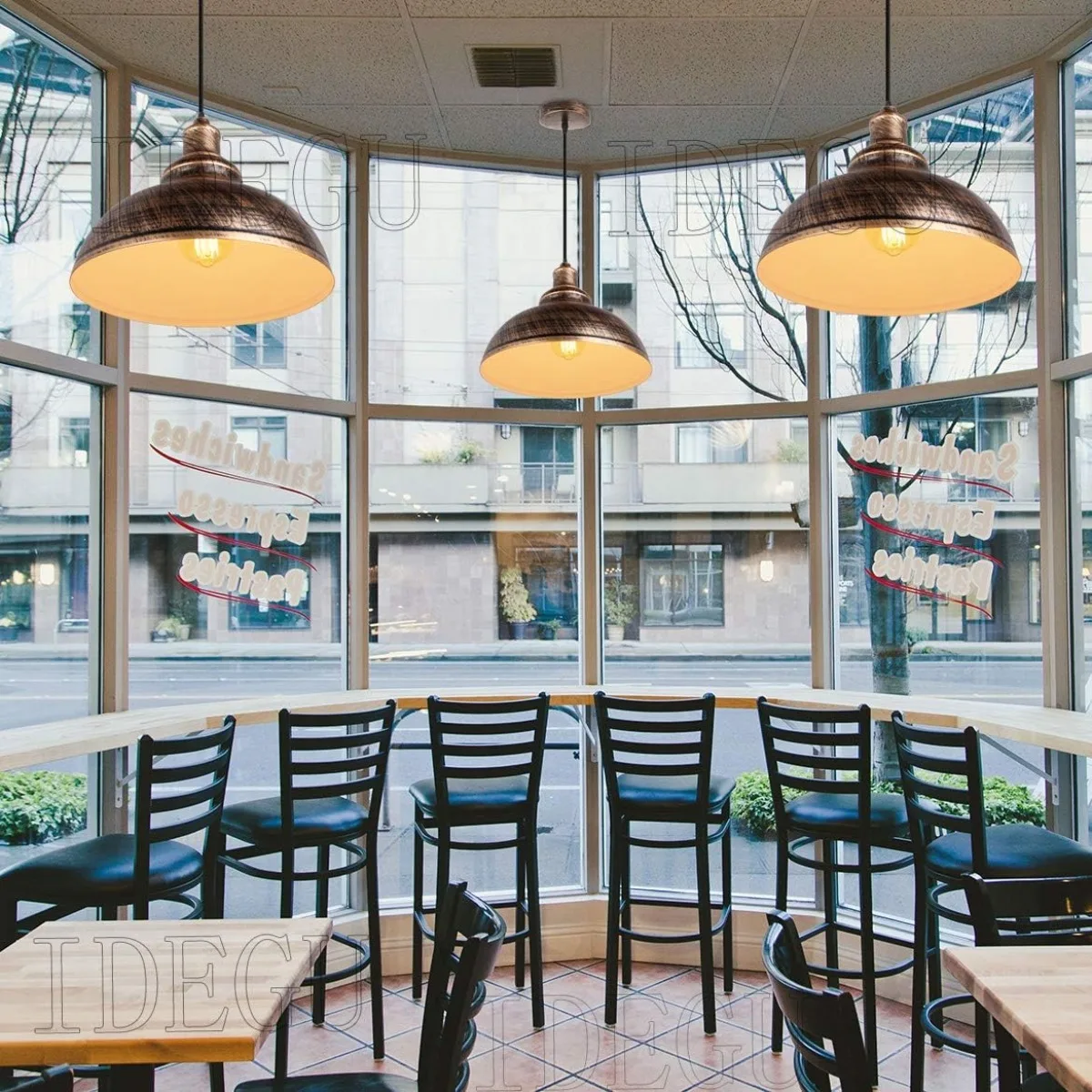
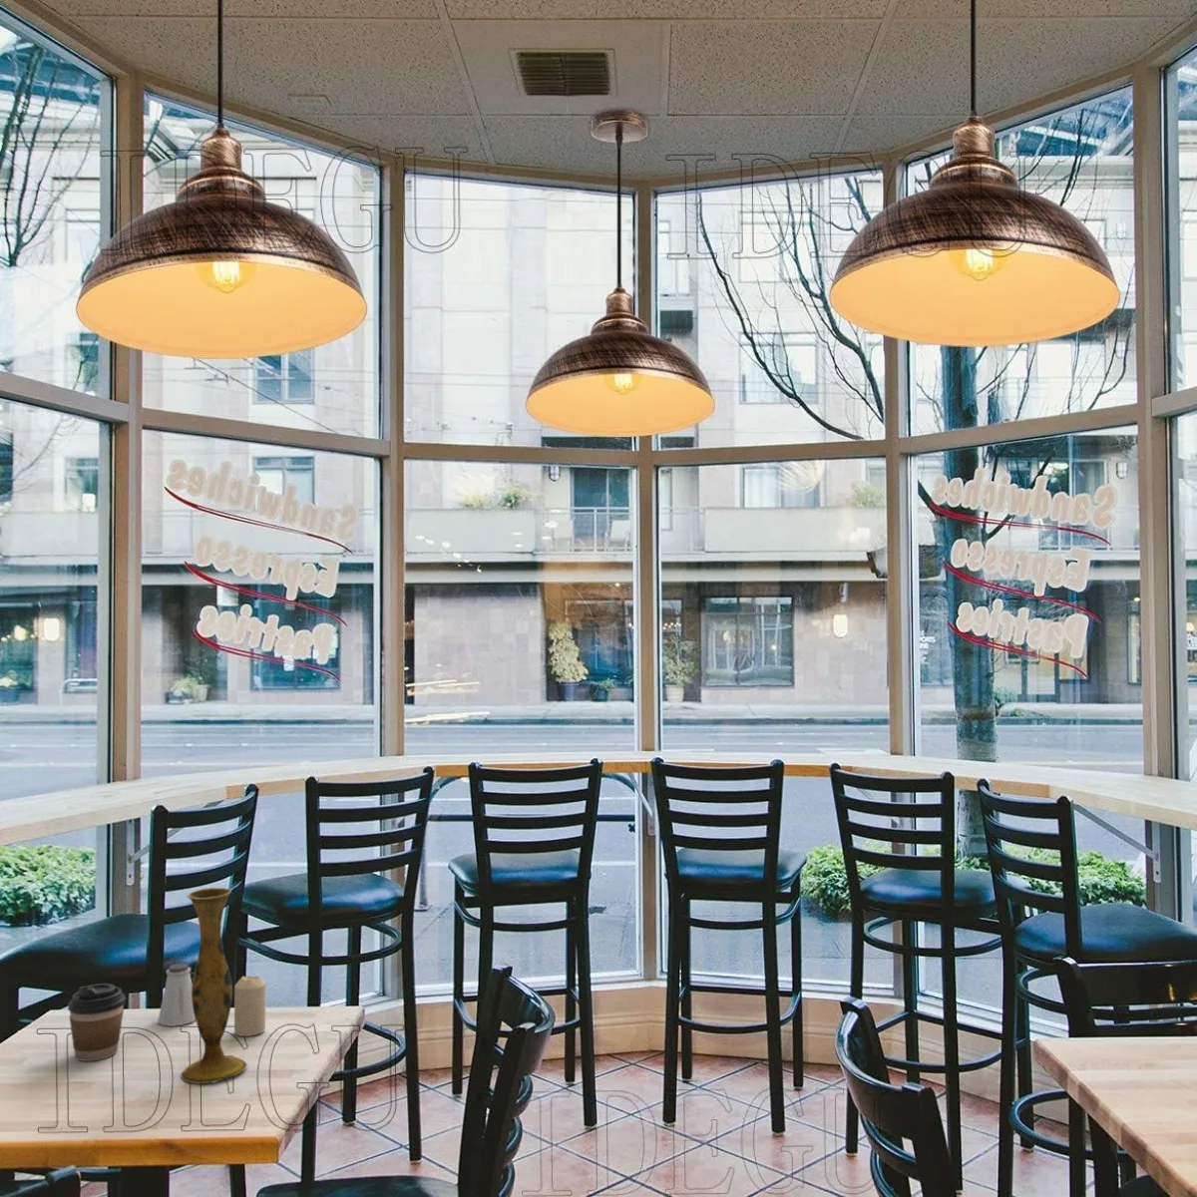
+ candle [233,974,266,1037]
+ vase [180,887,249,1084]
+ saltshaker [157,962,195,1027]
+ coffee cup [67,982,127,1062]
